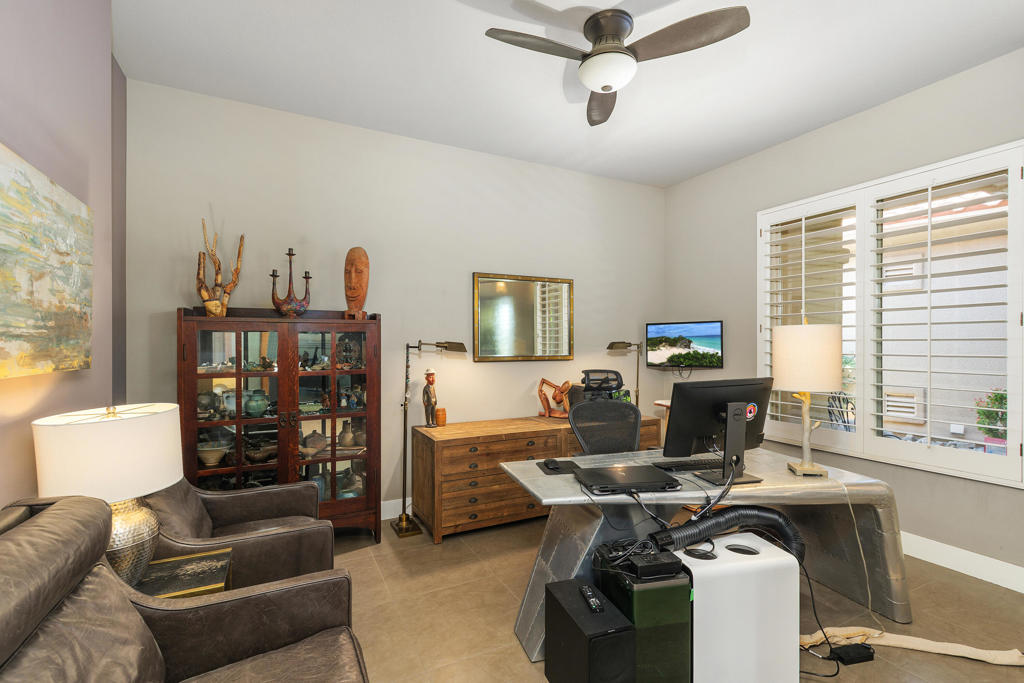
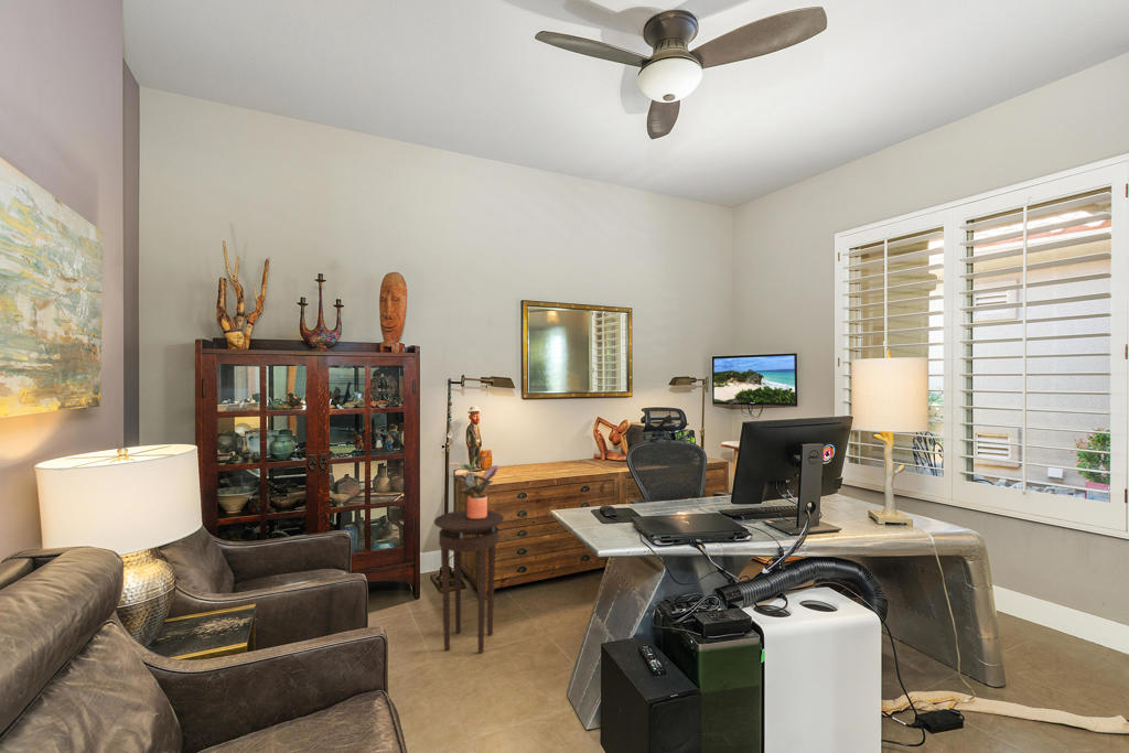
+ stool [433,509,505,654]
+ potted plant [448,450,499,519]
